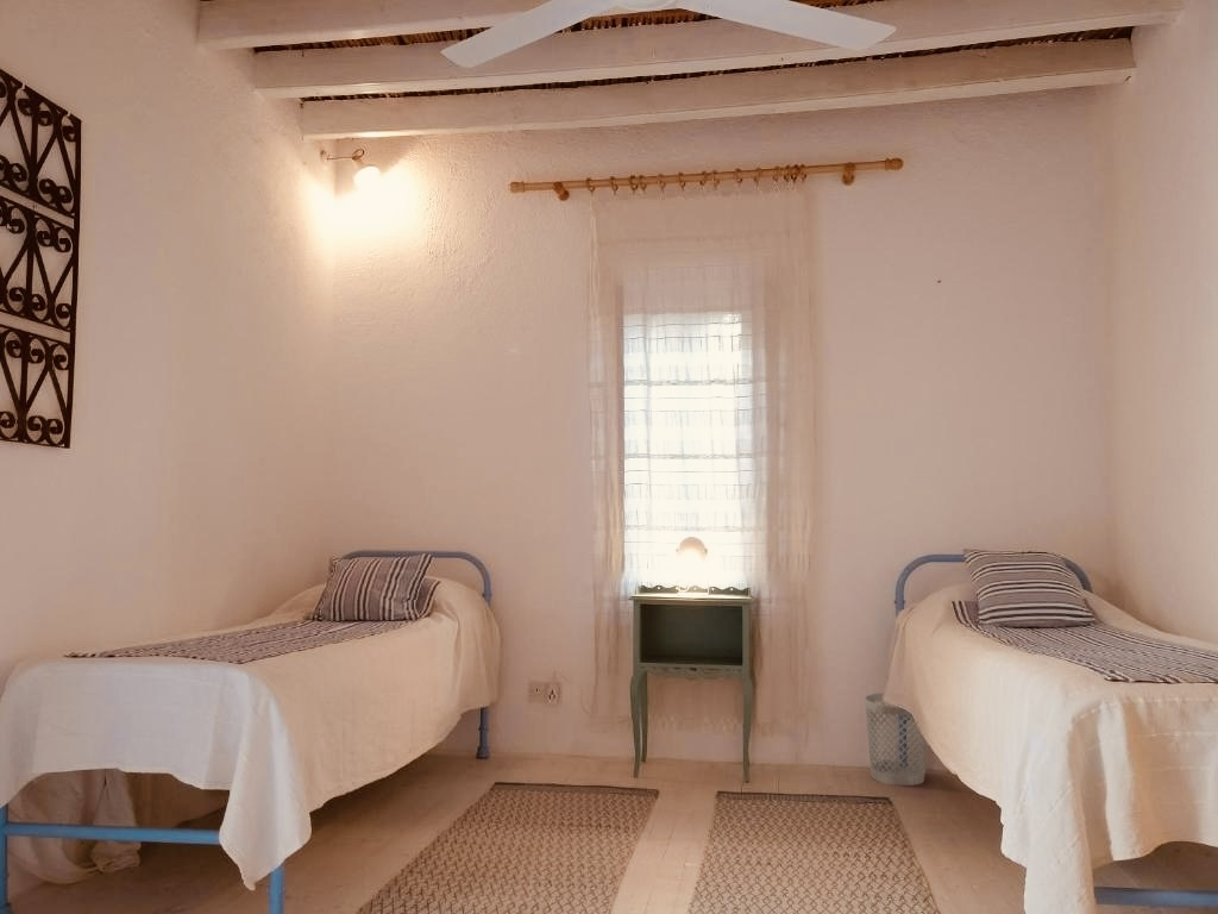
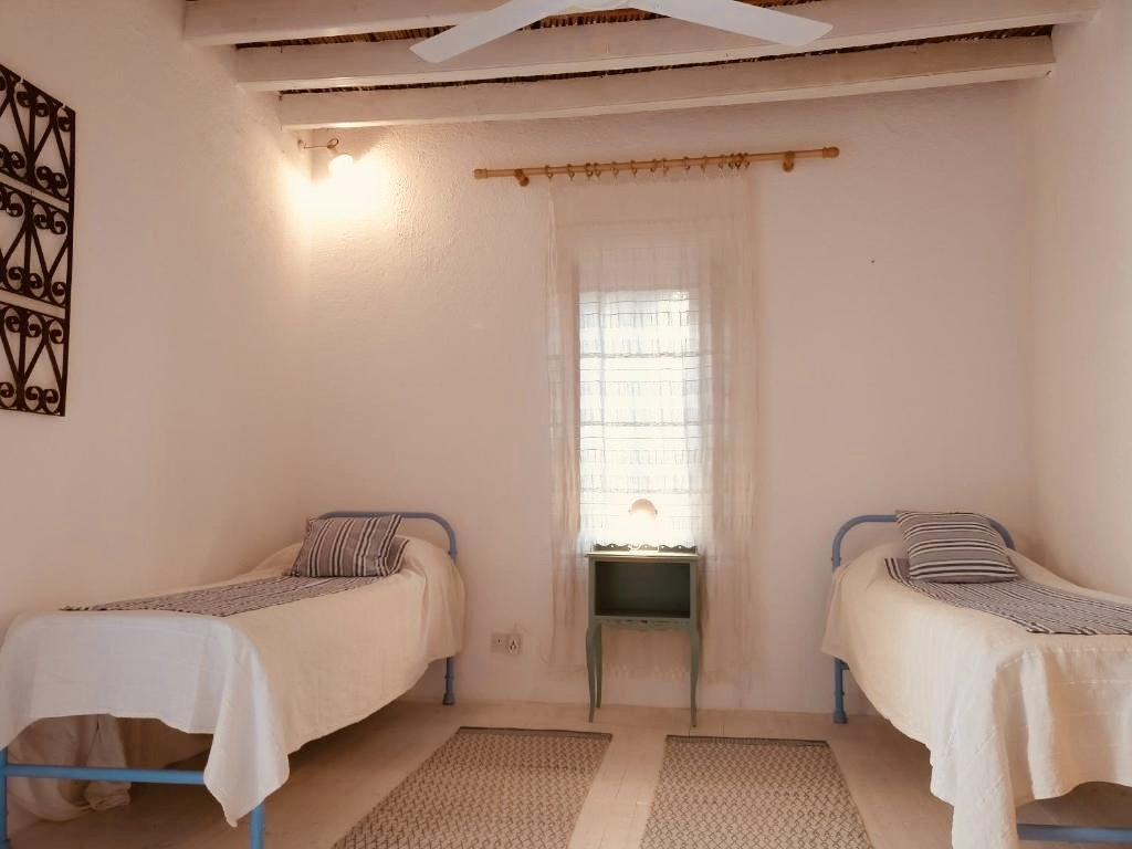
- wastebasket [864,691,928,787]
